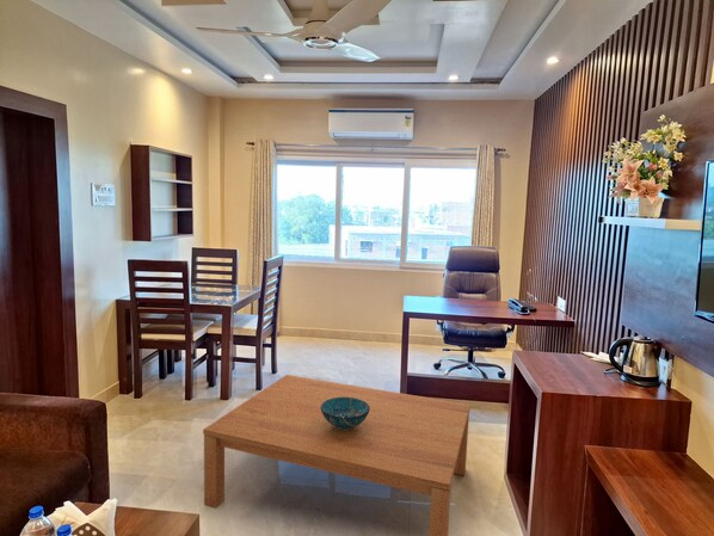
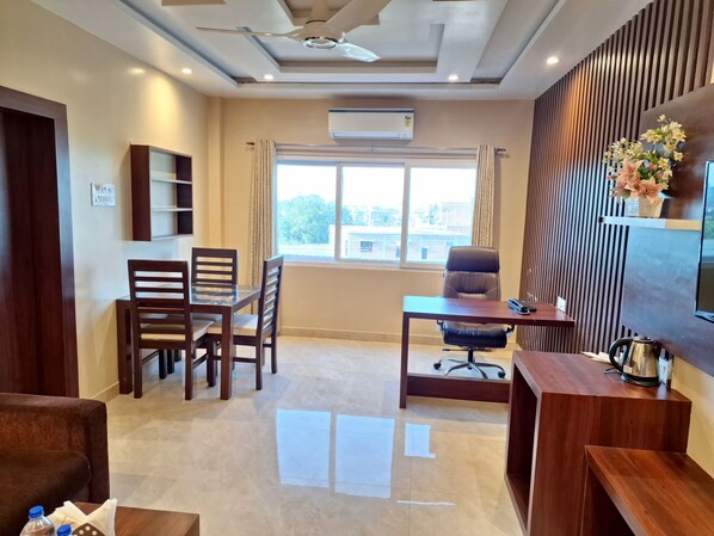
- decorative bowl [321,398,370,430]
- coffee table [202,374,472,536]
